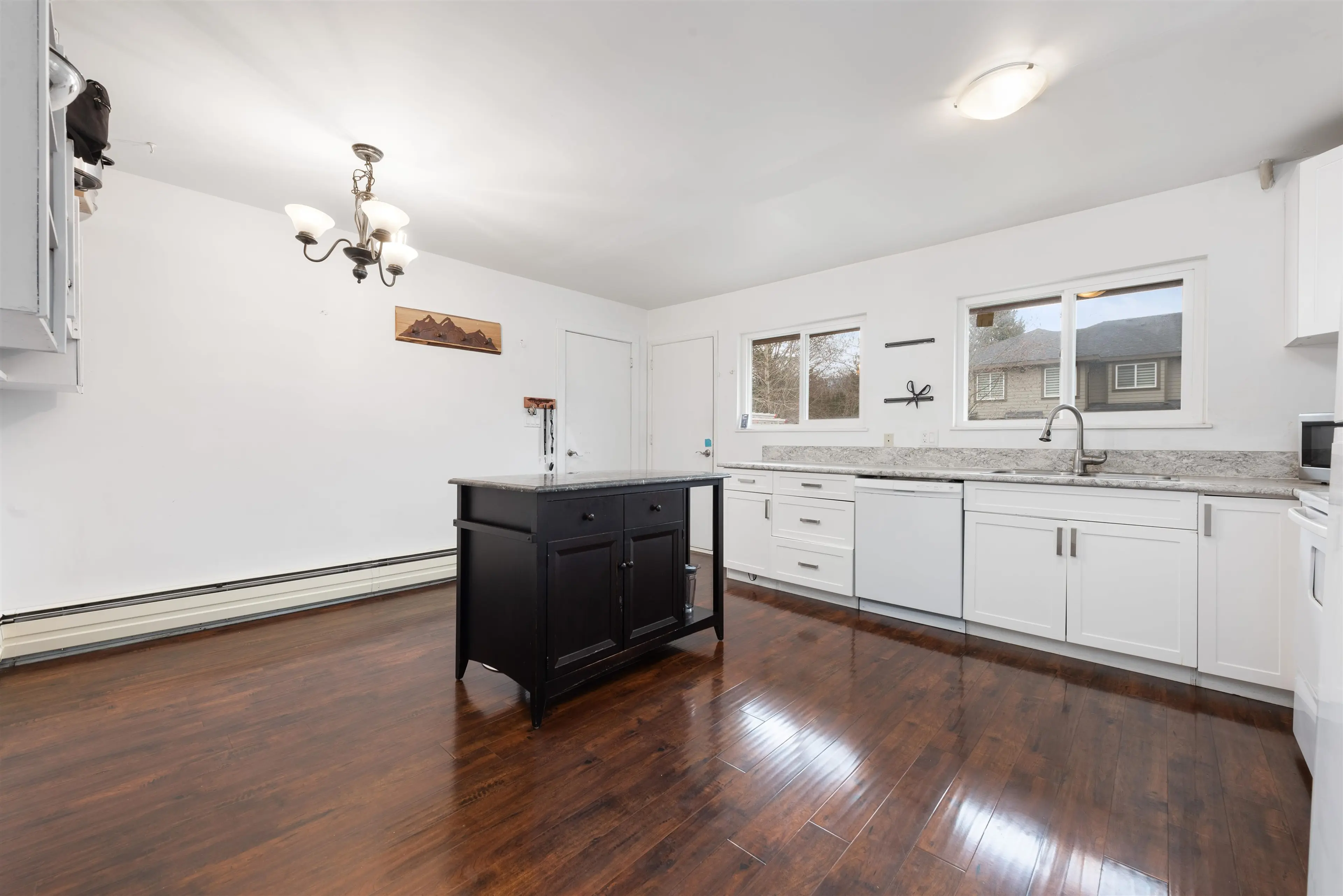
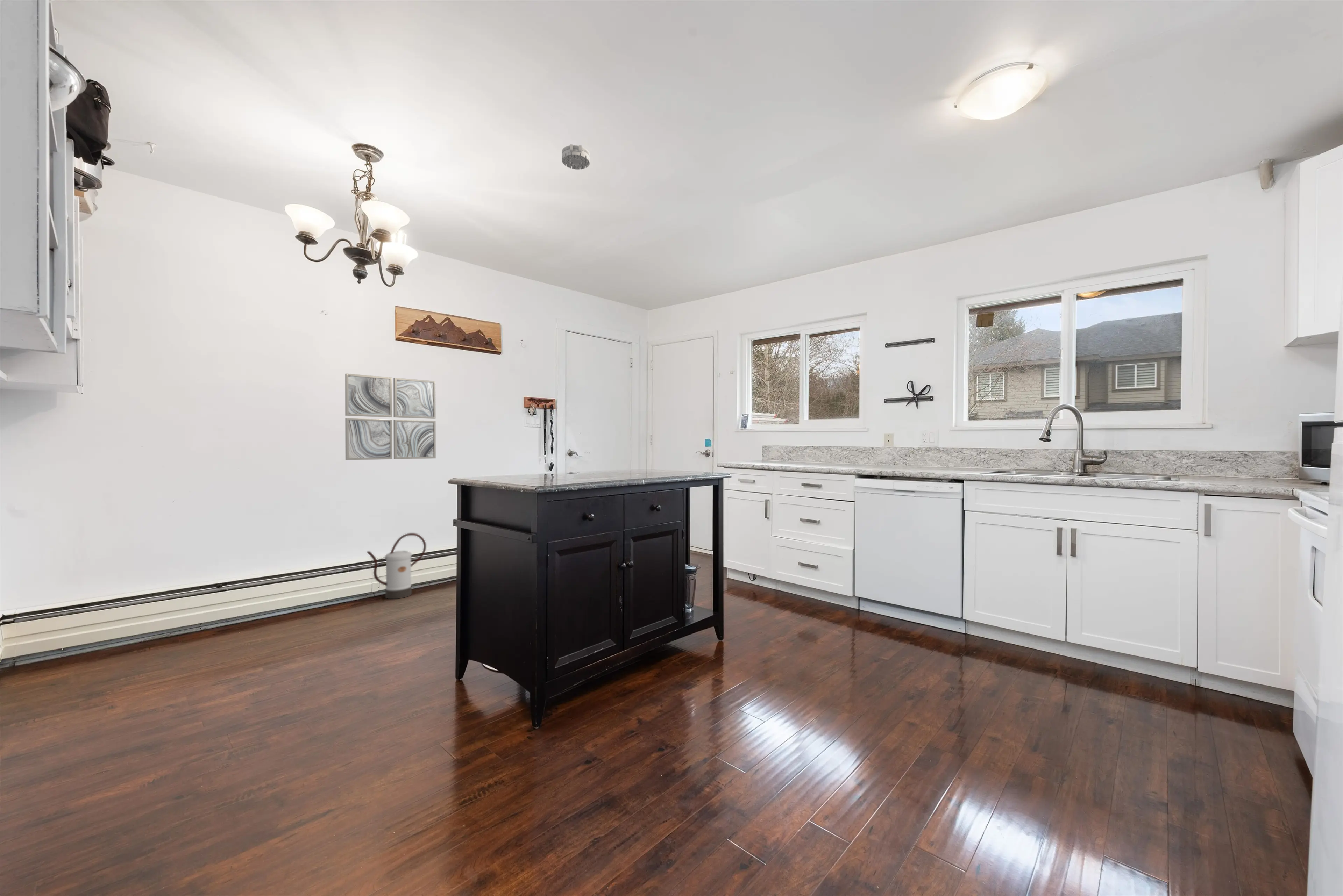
+ watering can [366,533,426,599]
+ wall art [345,373,436,460]
+ smoke detector [561,144,590,170]
